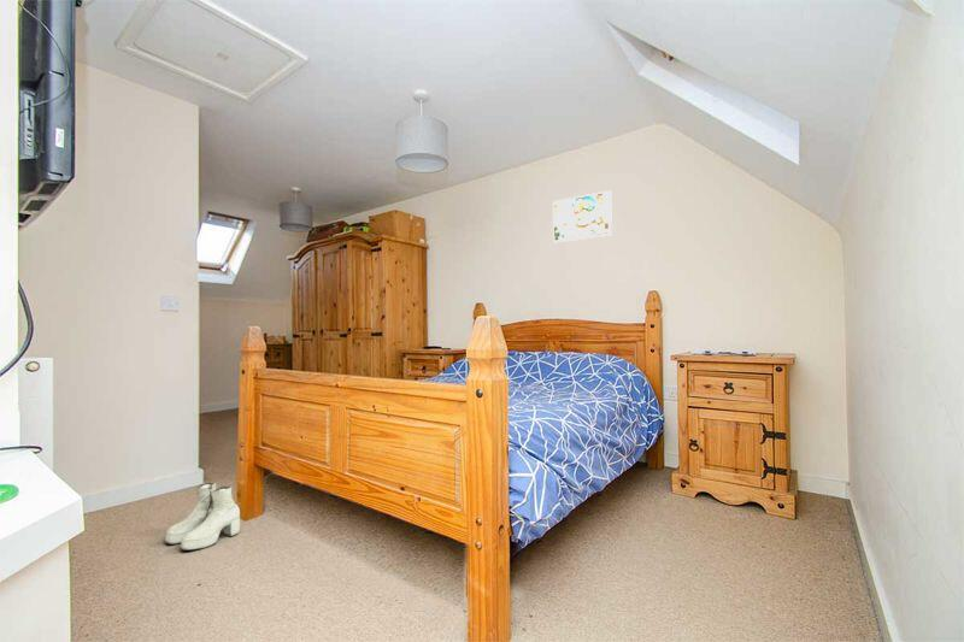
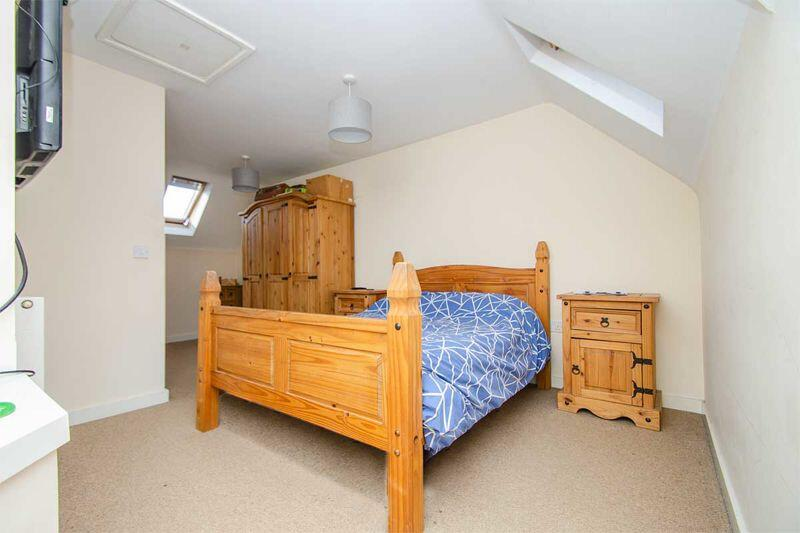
- boots [164,481,241,552]
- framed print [552,189,613,243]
